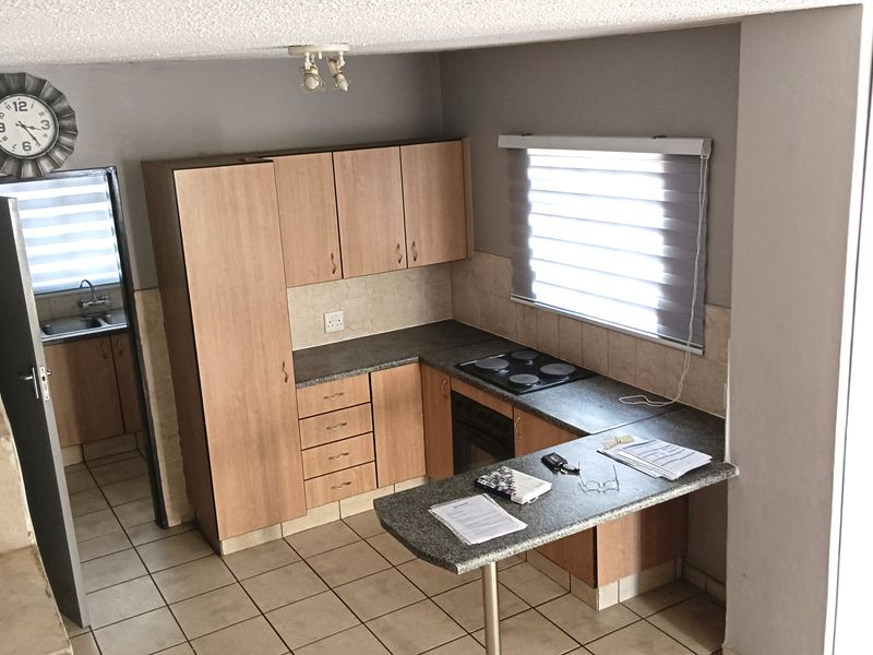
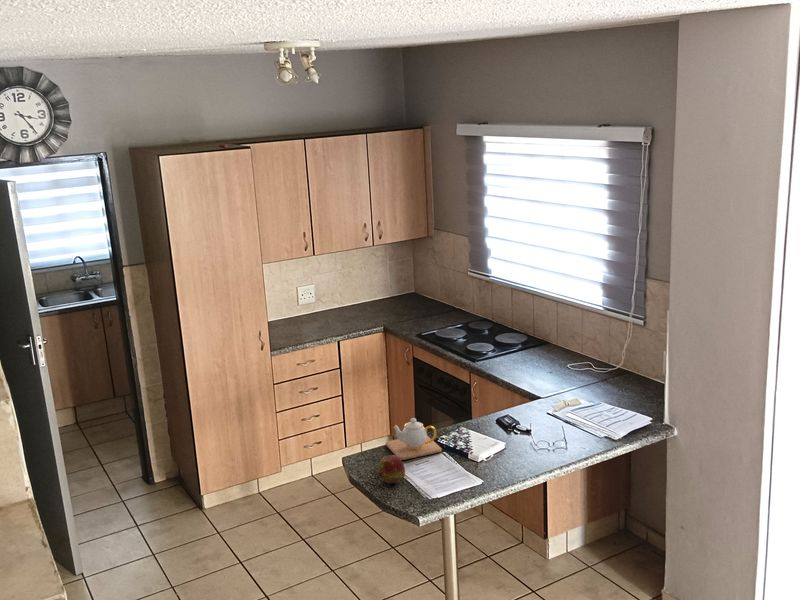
+ teapot [385,417,443,461]
+ fruit [375,454,406,484]
